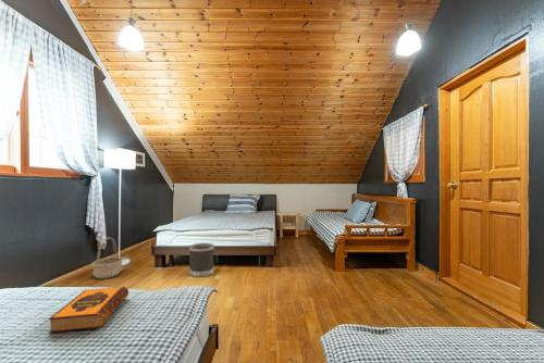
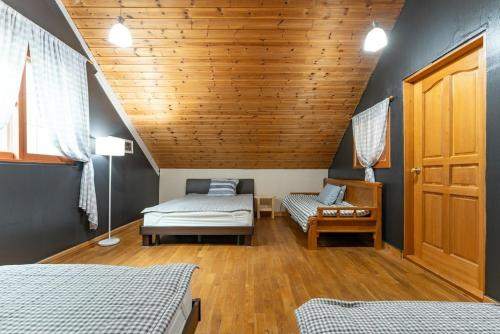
- basket [91,236,124,280]
- wastebasket [188,242,215,278]
- hardback book [48,286,129,334]
